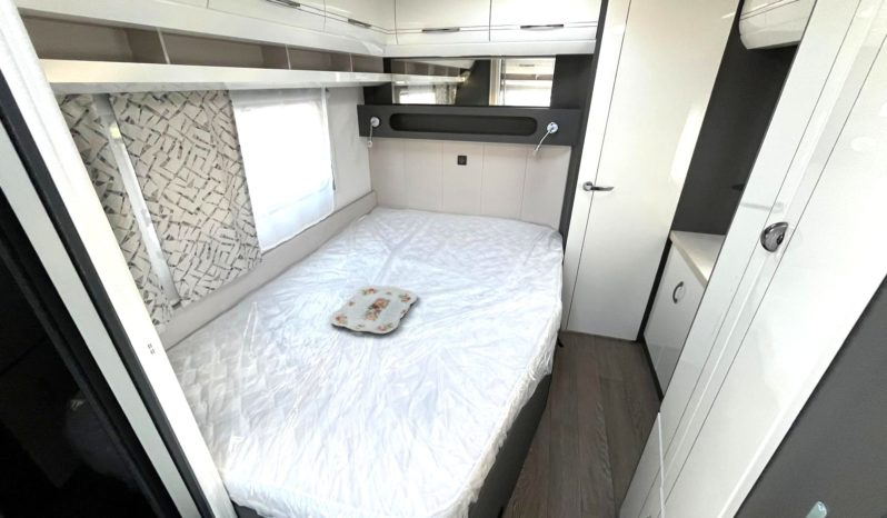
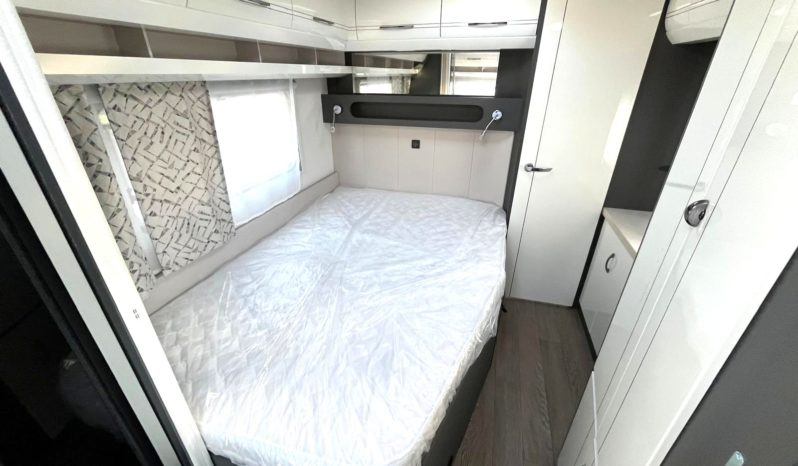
- serving tray [329,285,418,335]
